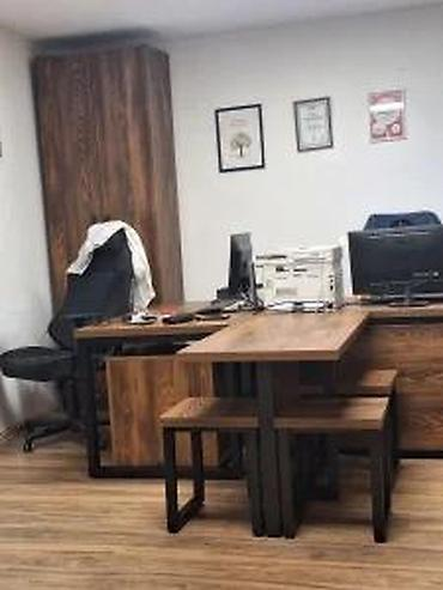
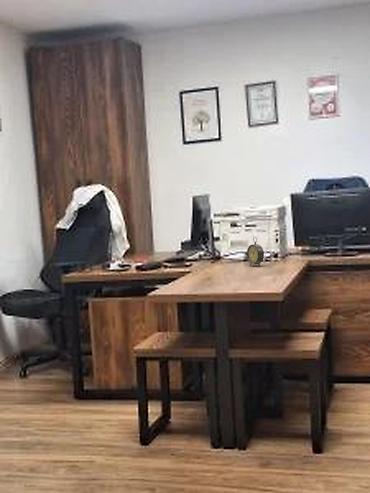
+ alarm clock [246,237,265,267]
